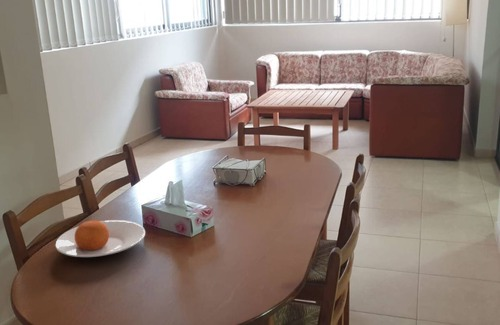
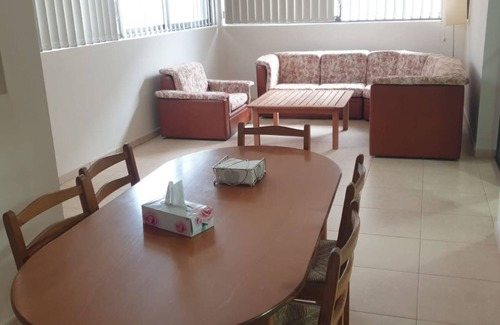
- plate [54,219,146,258]
